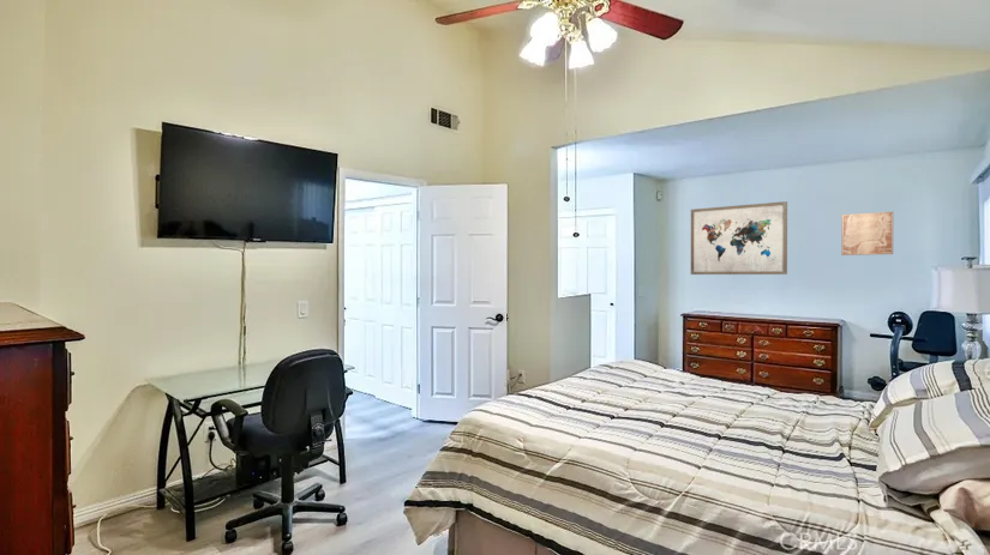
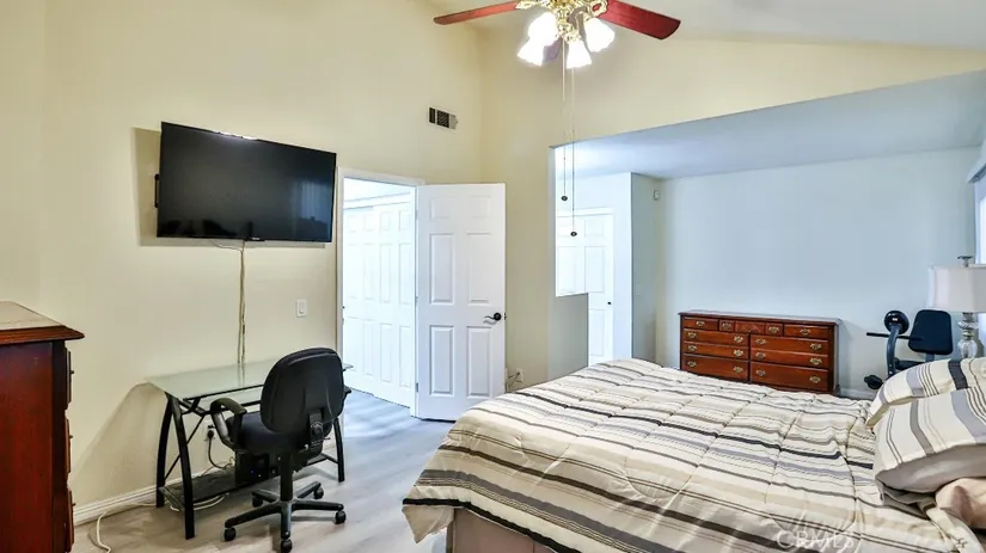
- wall art [690,200,788,276]
- wall art [840,211,894,257]
